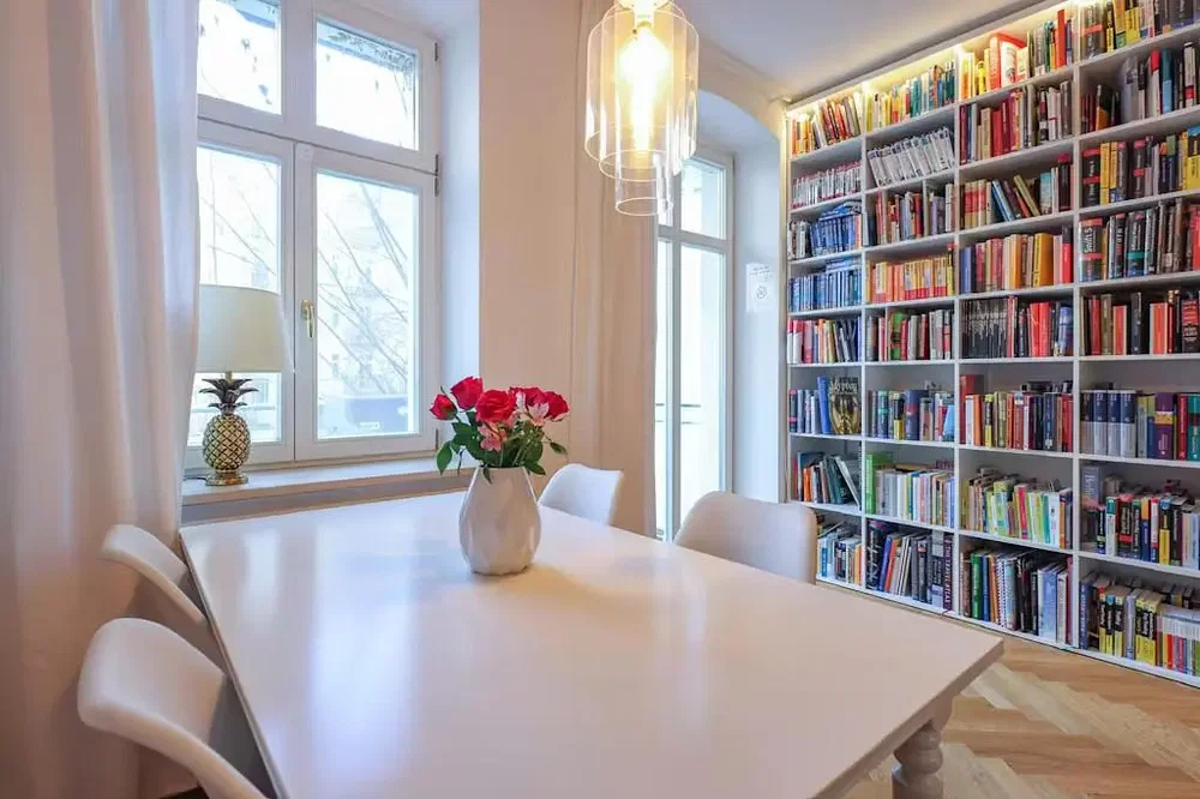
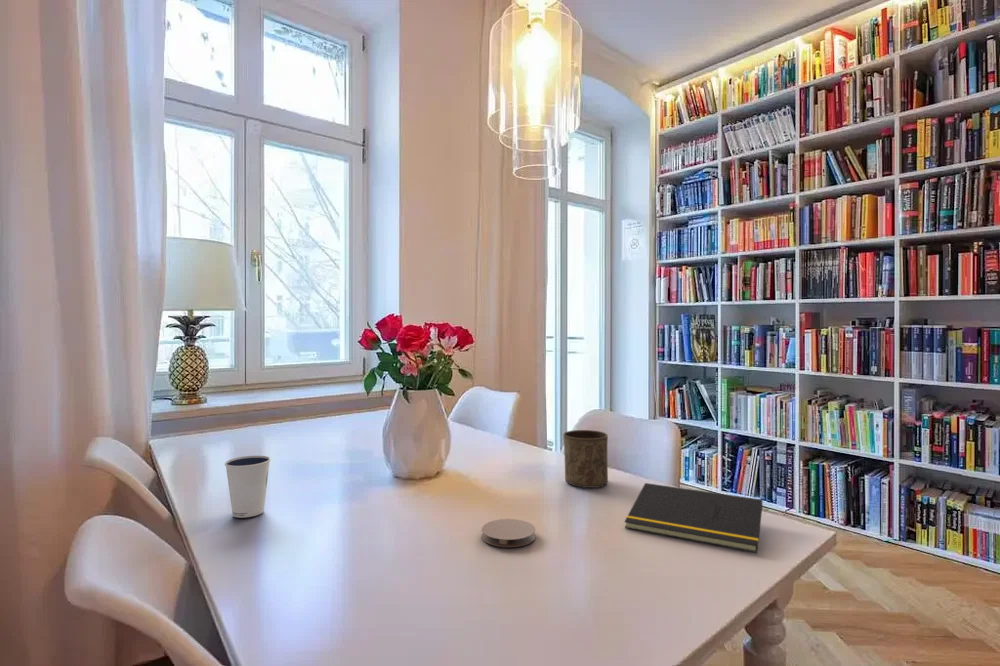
+ cup [562,429,609,489]
+ coaster [481,518,536,548]
+ dixie cup [224,455,272,519]
+ notepad [623,482,764,554]
